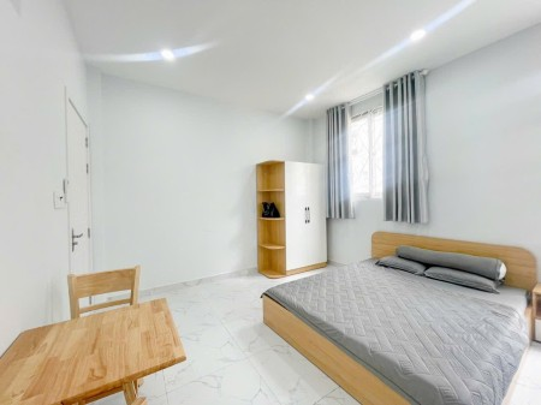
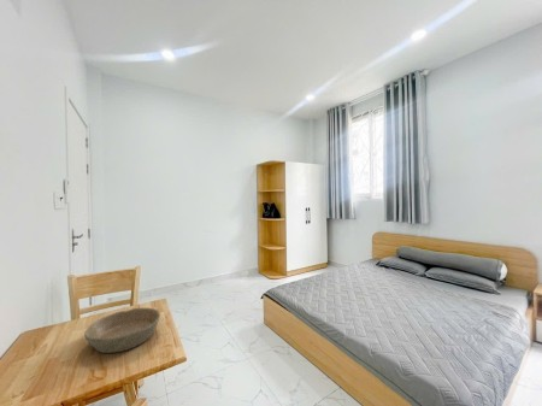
+ bowl [83,307,161,354]
